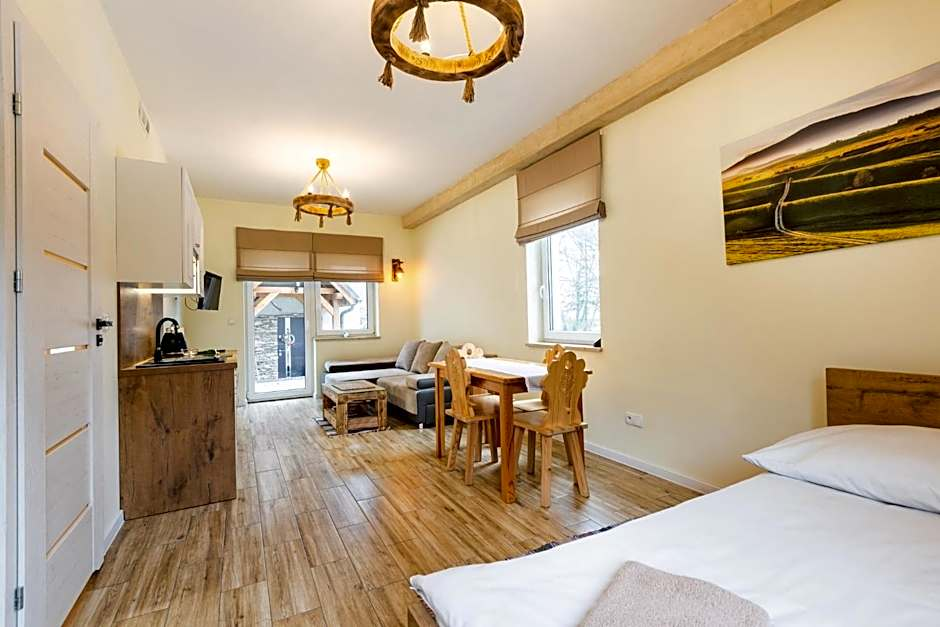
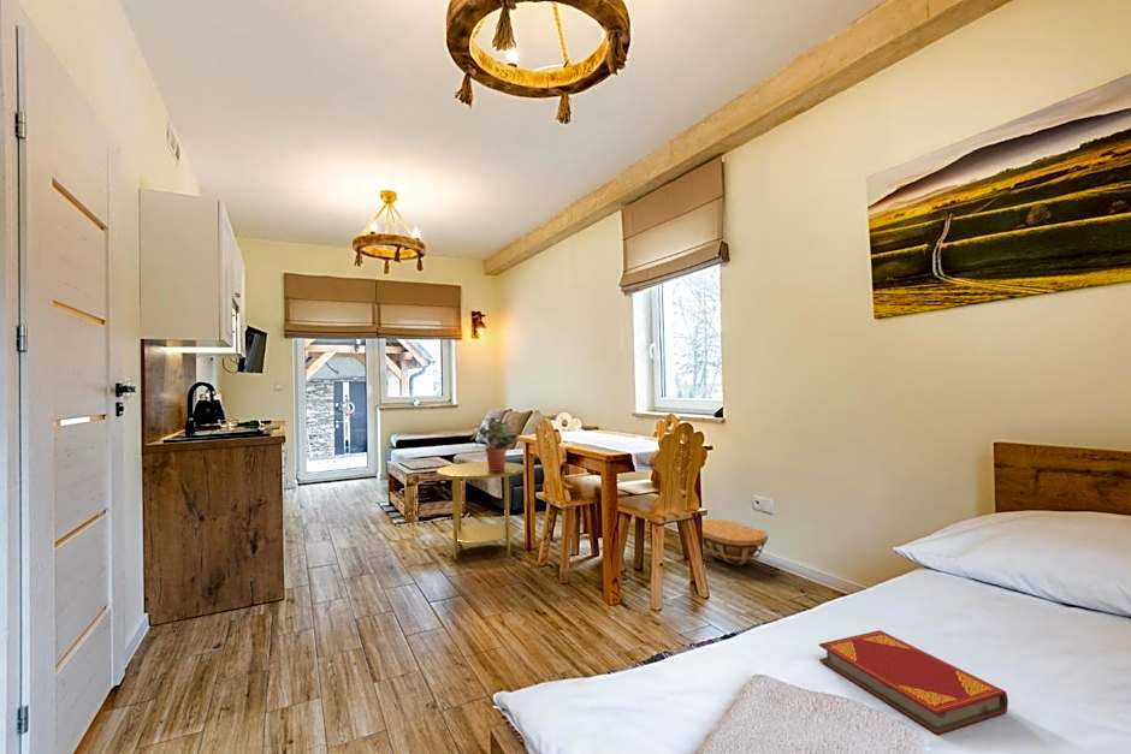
+ potted plant [469,416,520,470]
+ side table [436,461,526,560]
+ basket [701,518,769,566]
+ hardback book [818,629,1009,736]
